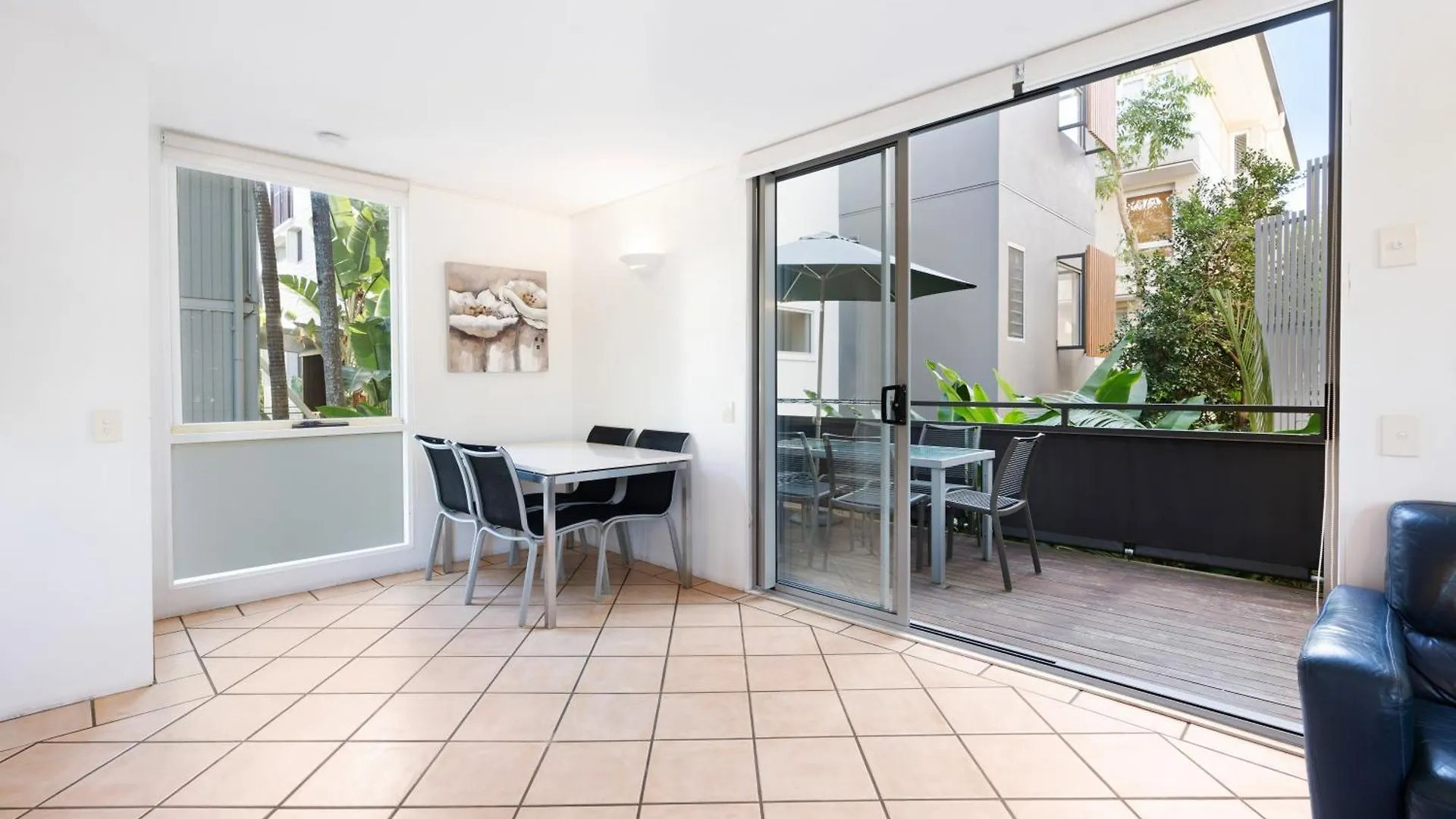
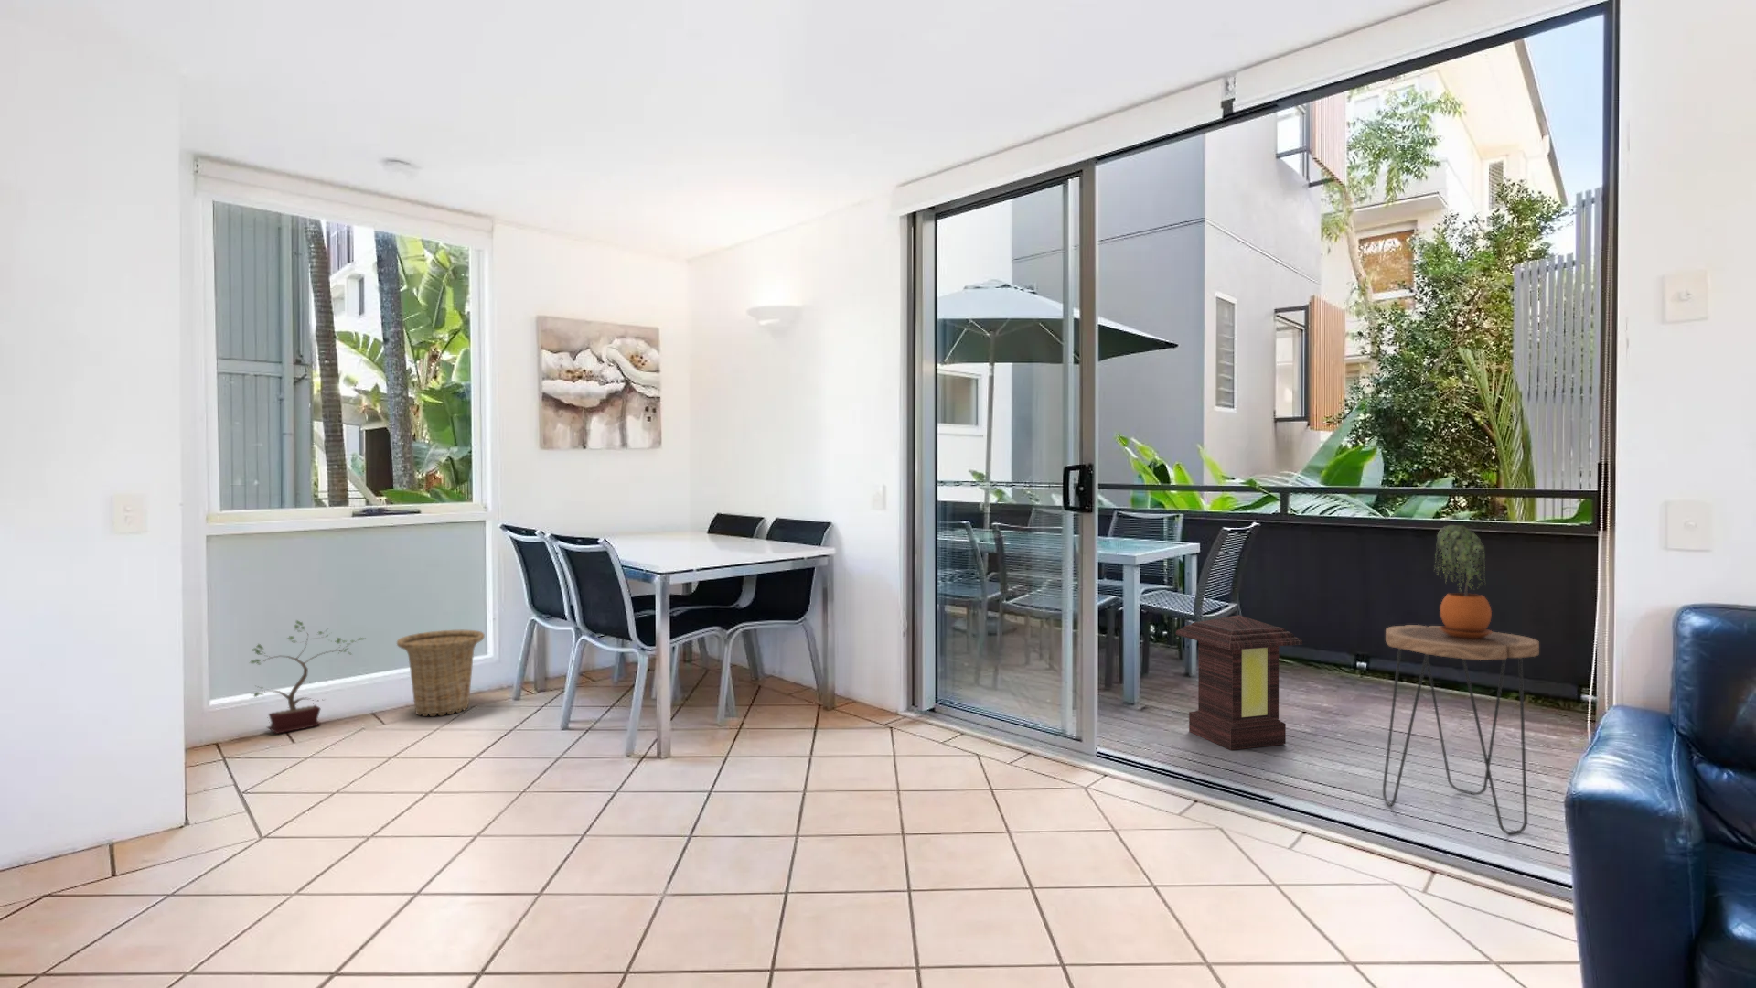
+ side table [1382,624,1540,835]
+ potted plant [248,619,365,735]
+ basket [396,630,486,718]
+ lantern [1175,614,1304,752]
+ potted plant [1433,525,1493,638]
